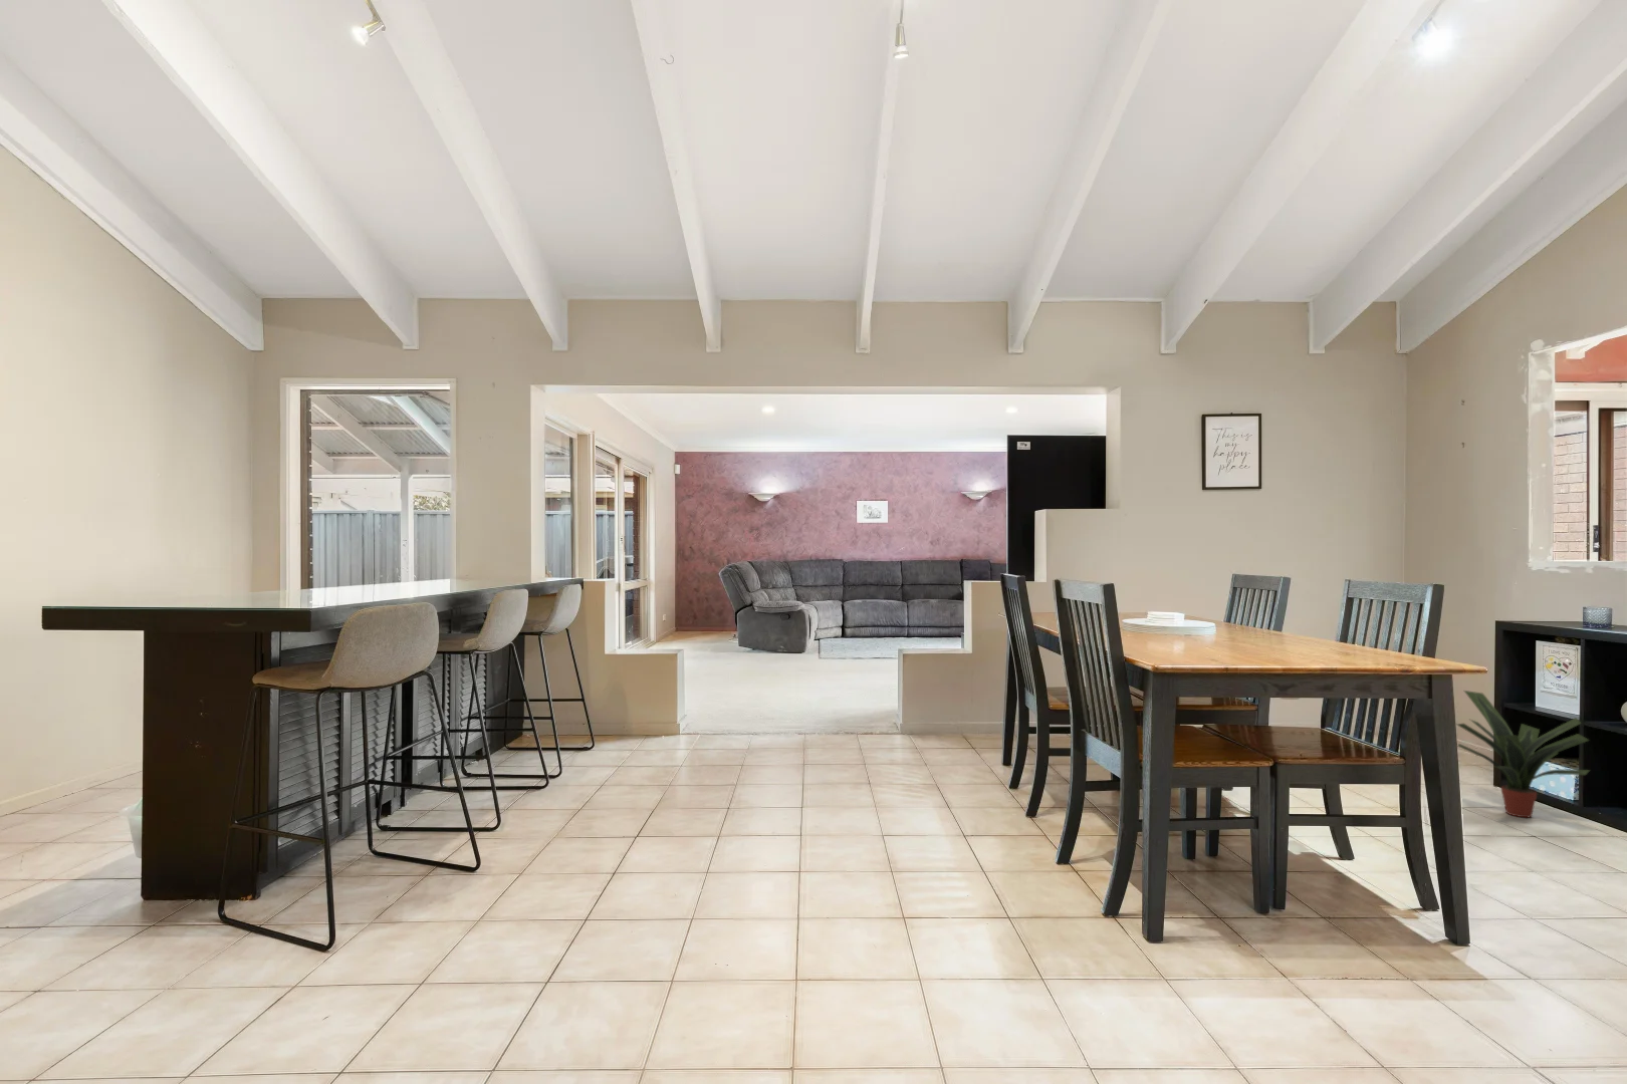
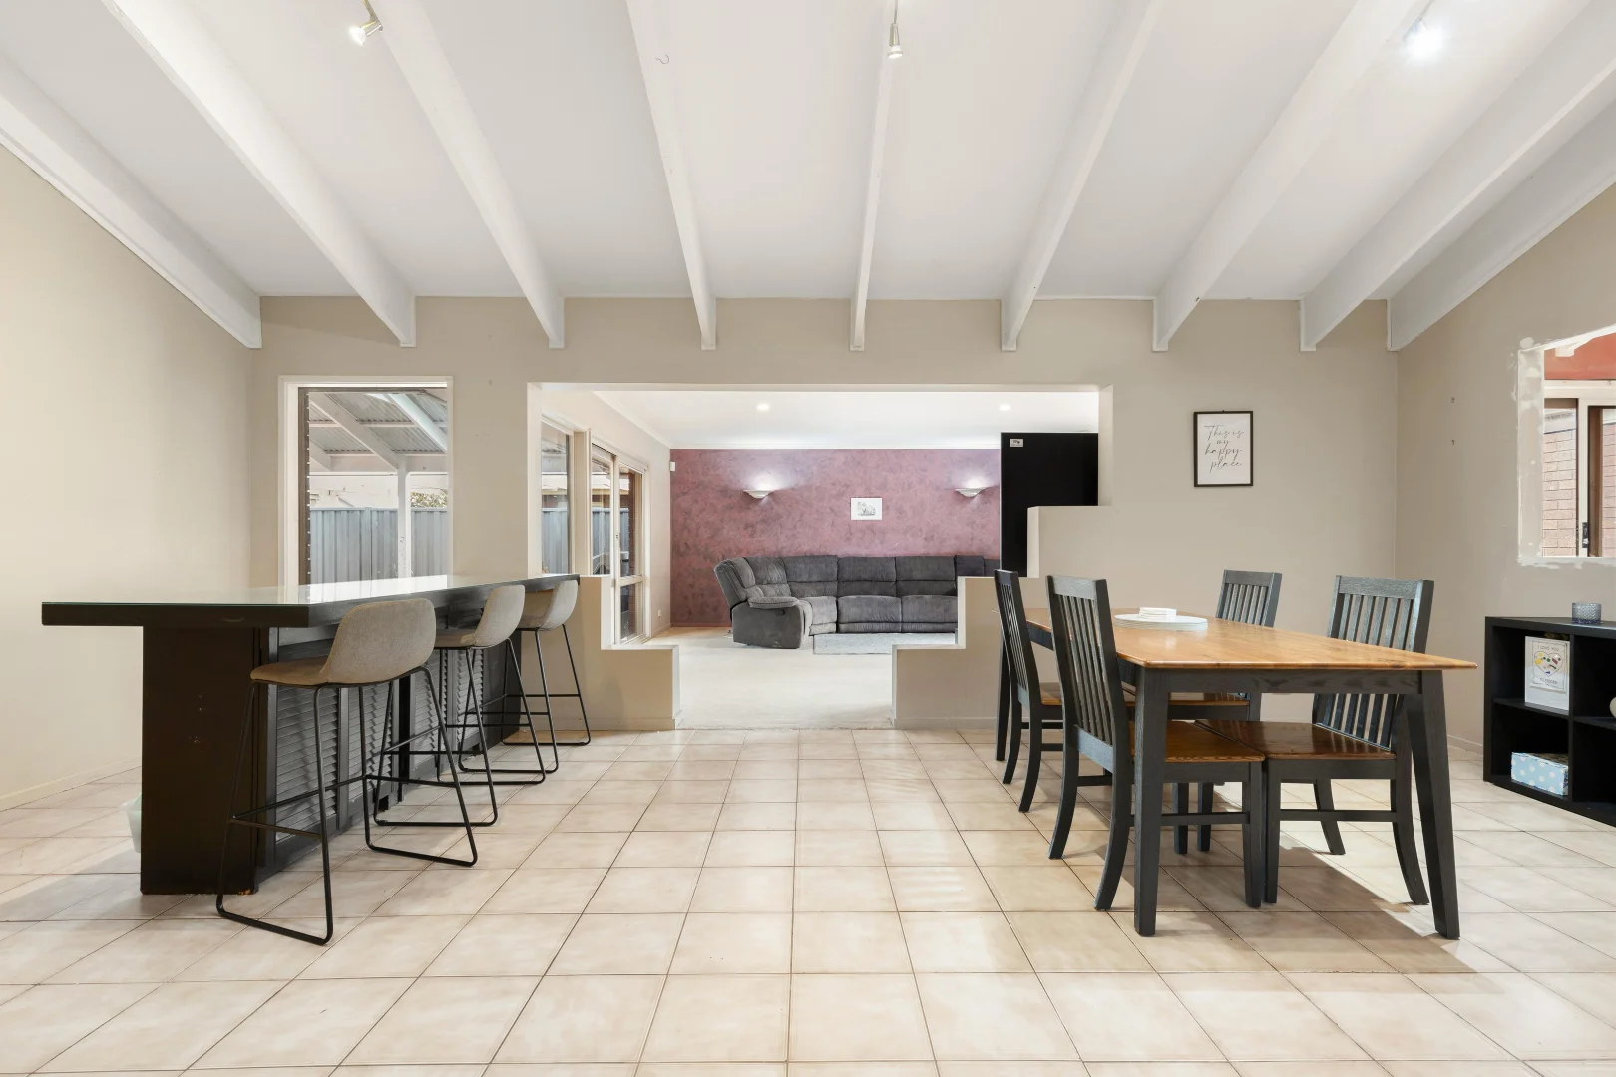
- potted plant [1456,690,1591,819]
